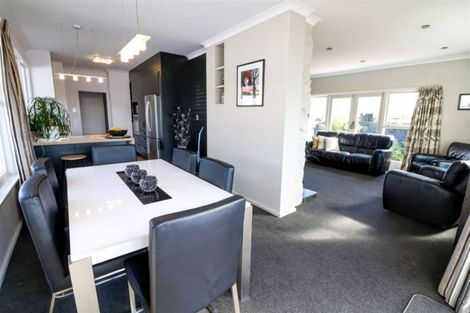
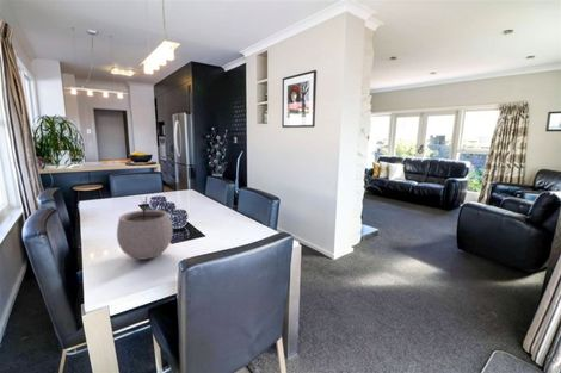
+ plant pot [116,195,174,261]
